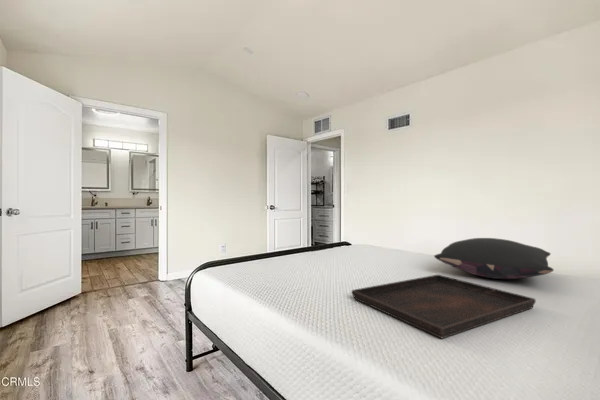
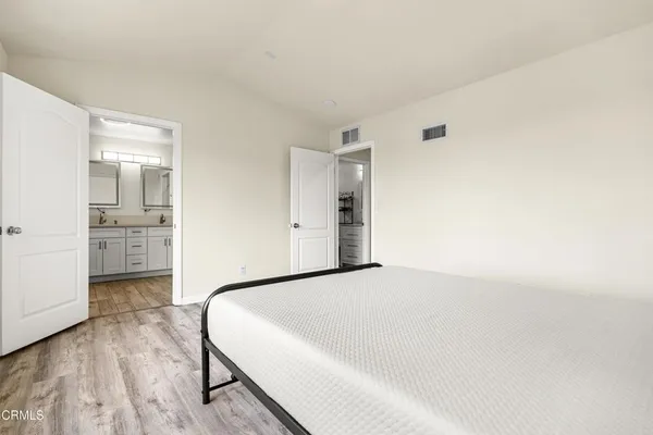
- serving tray [351,274,537,339]
- pillow [433,237,555,280]
